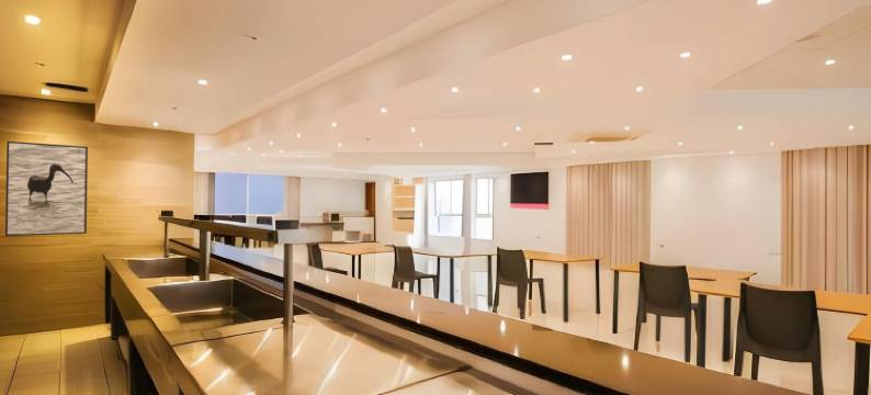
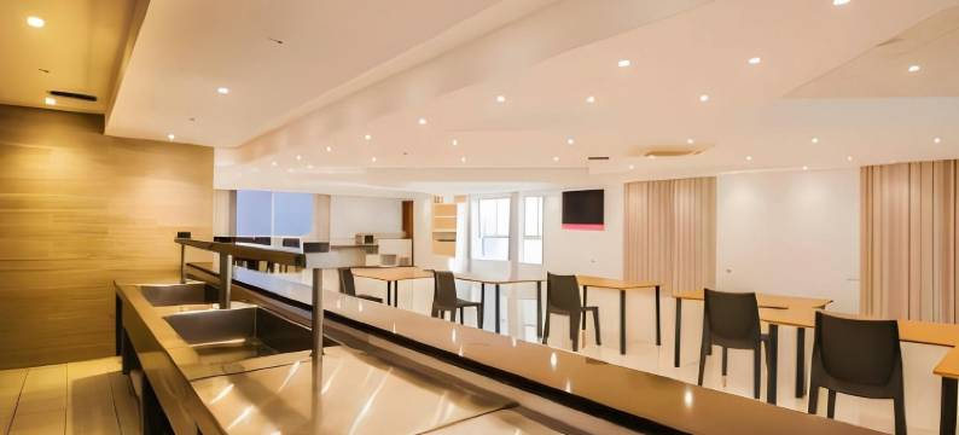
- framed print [4,140,89,237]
